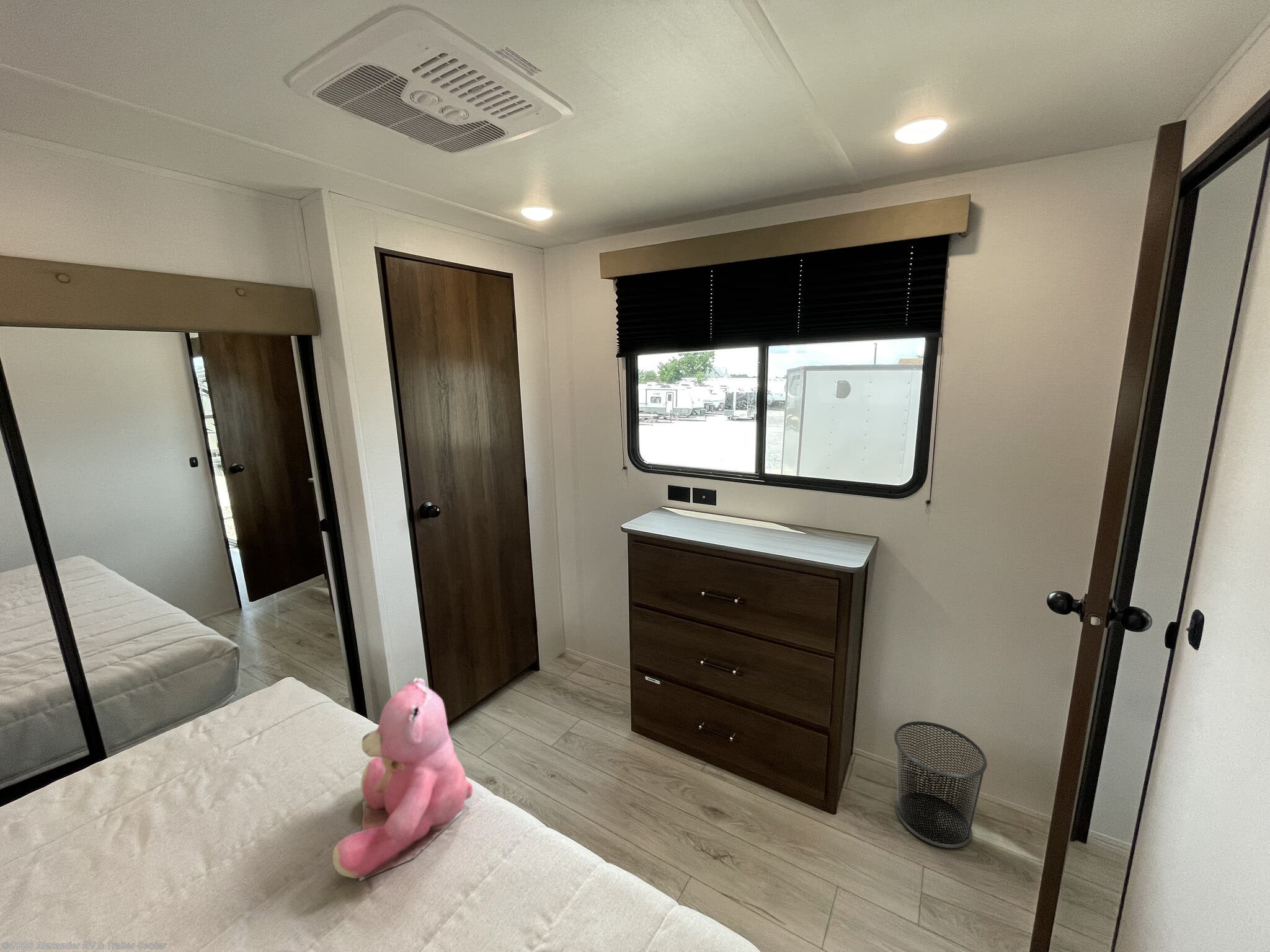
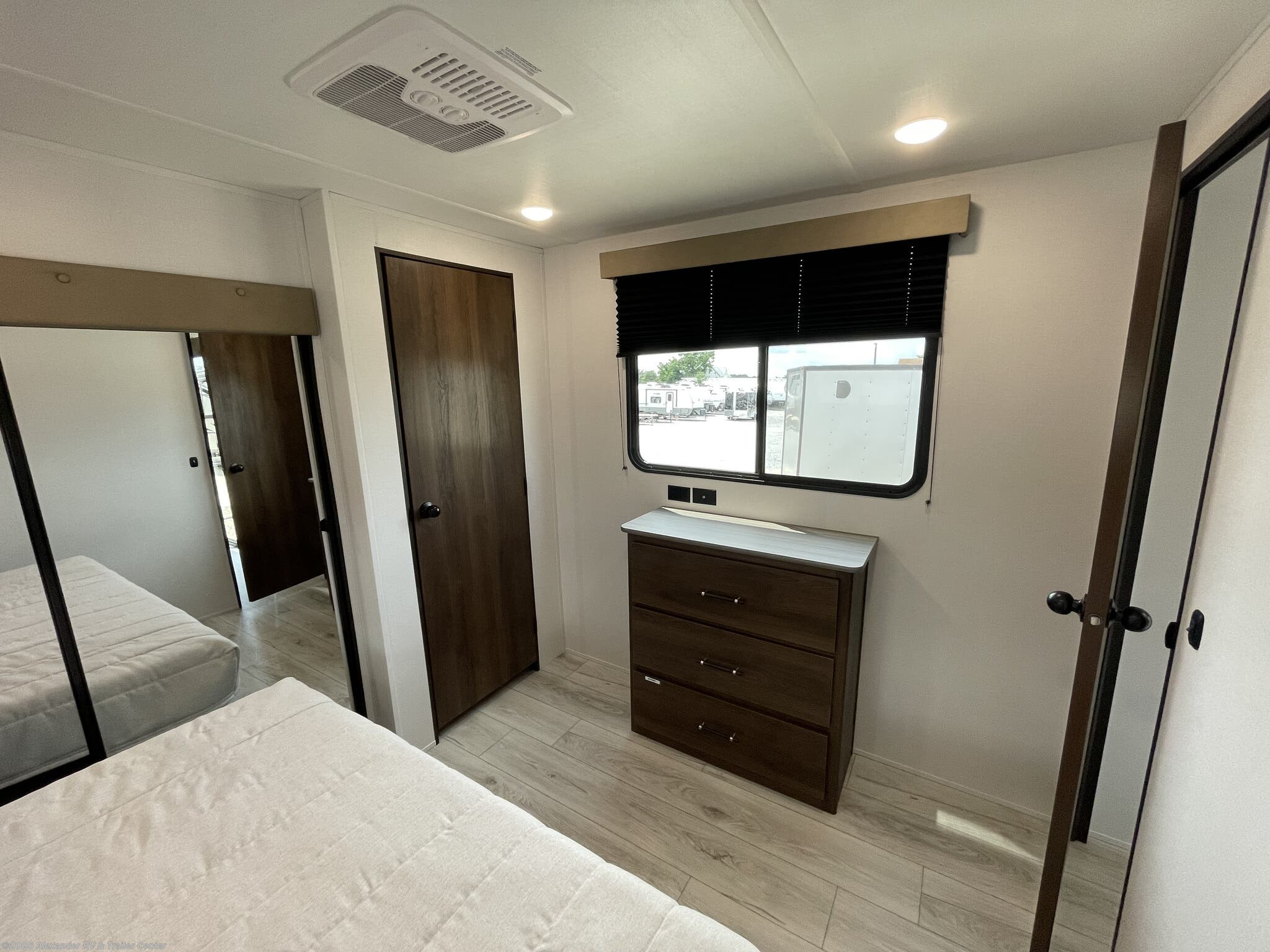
- teddy bear [332,677,473,882]
- waste bin [894,721,988,848]
